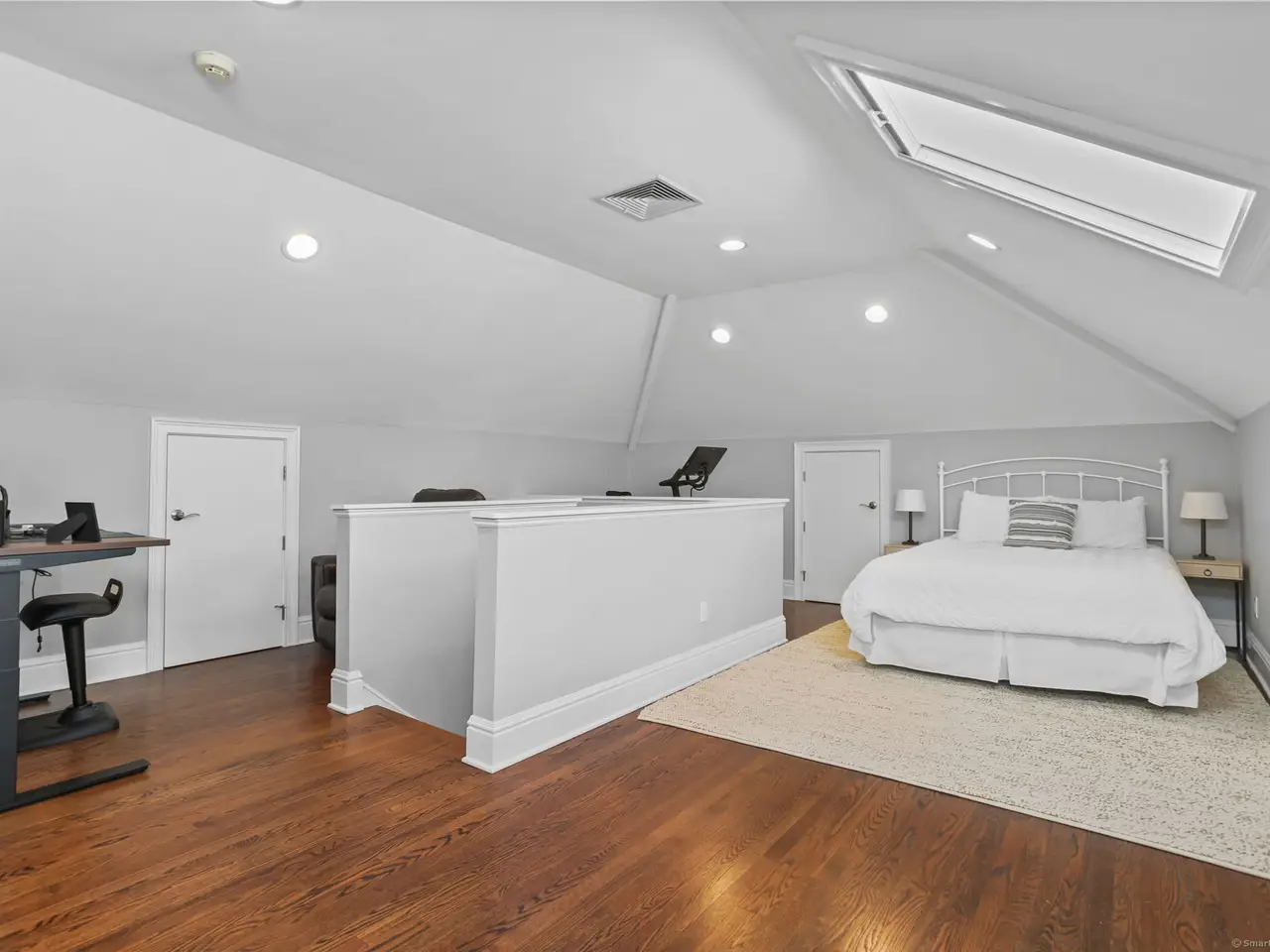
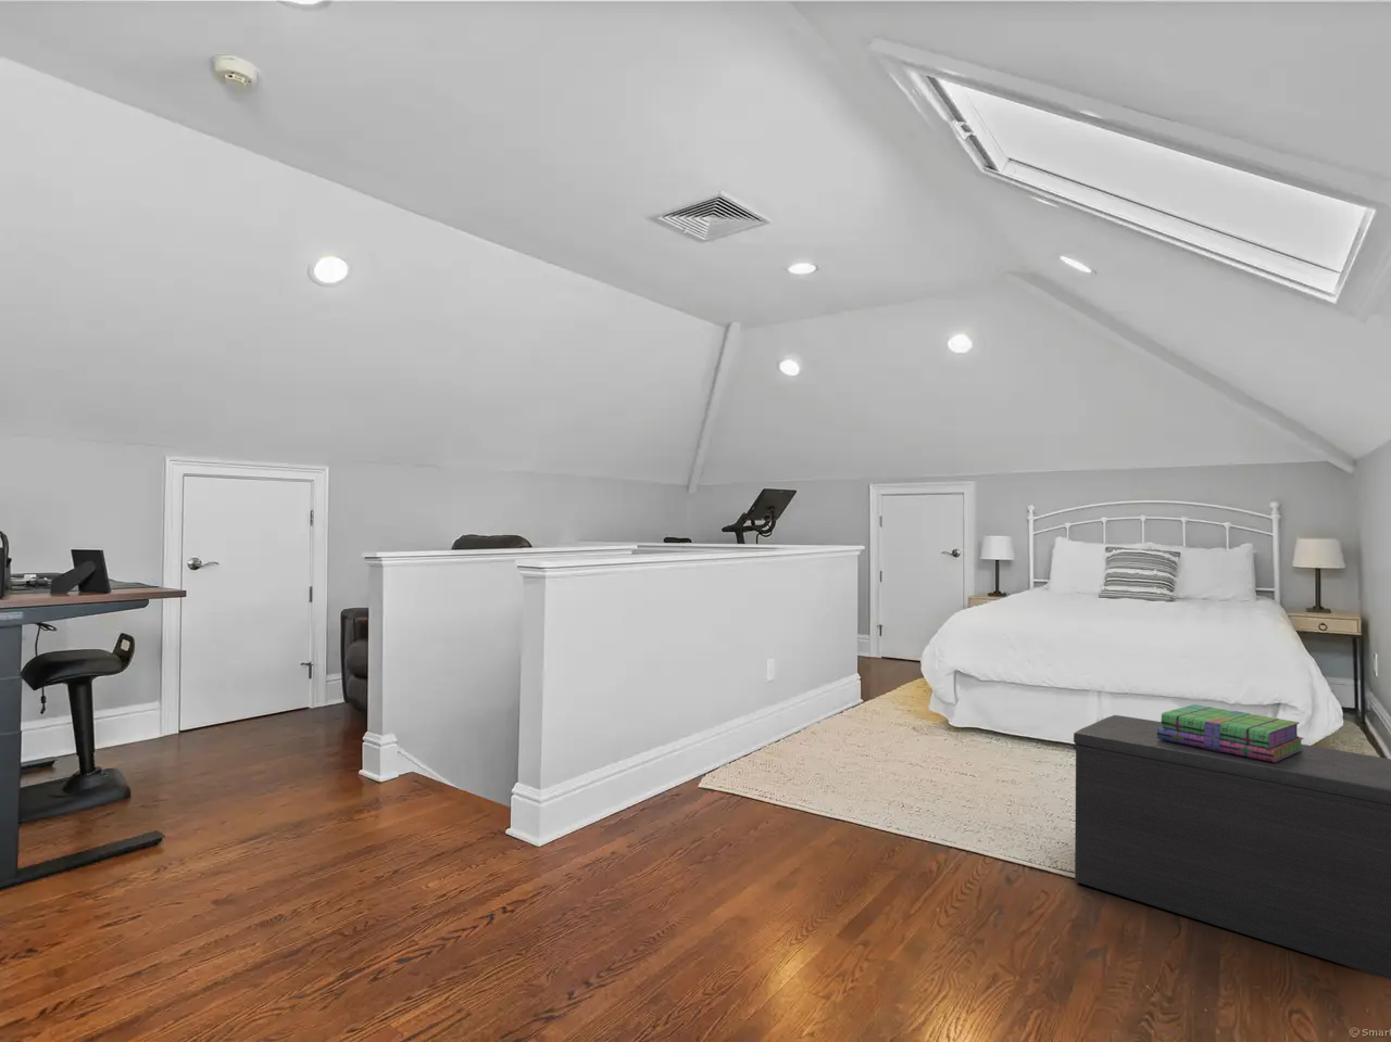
+ bench [1072,715,1391,980]
+ stack of books [1158,704,1306,763]
